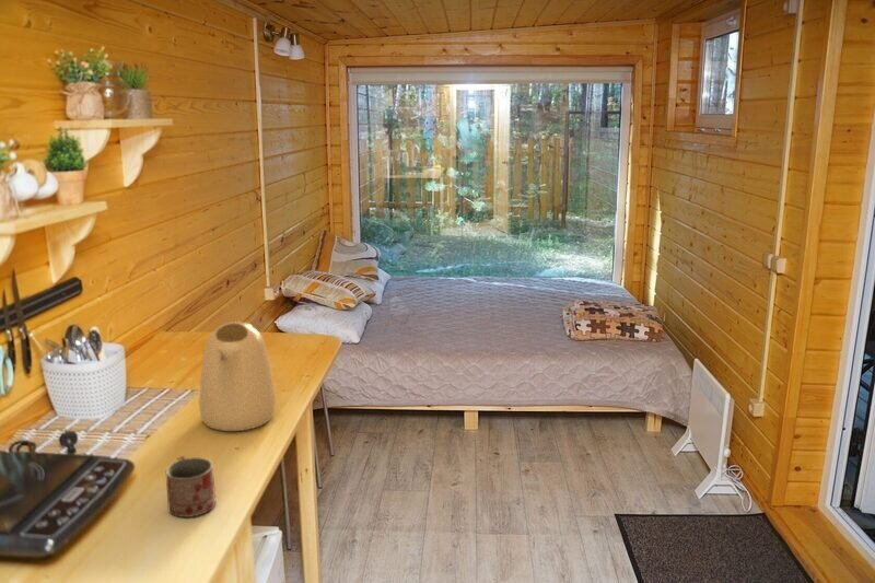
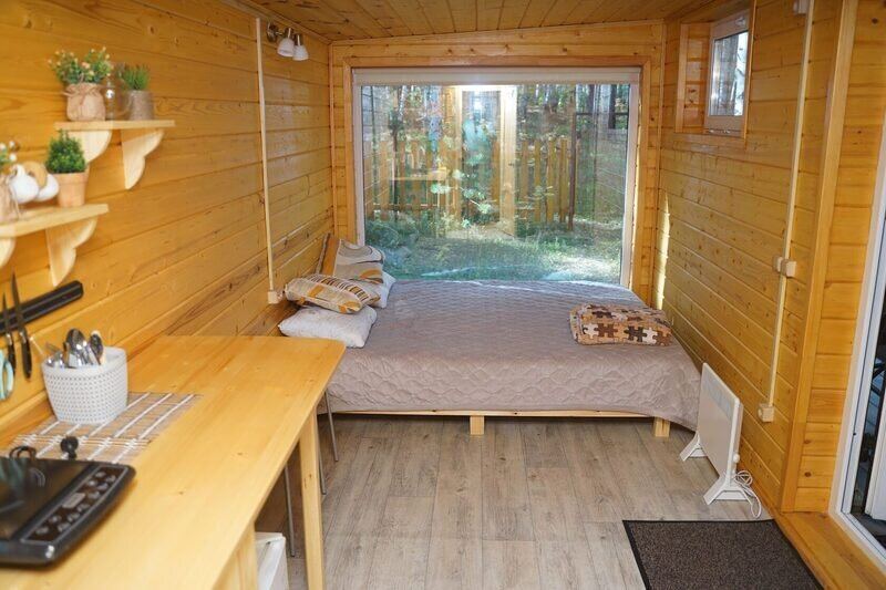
- mug [165,455,217,518]
- kettle [198,320,277,432]
